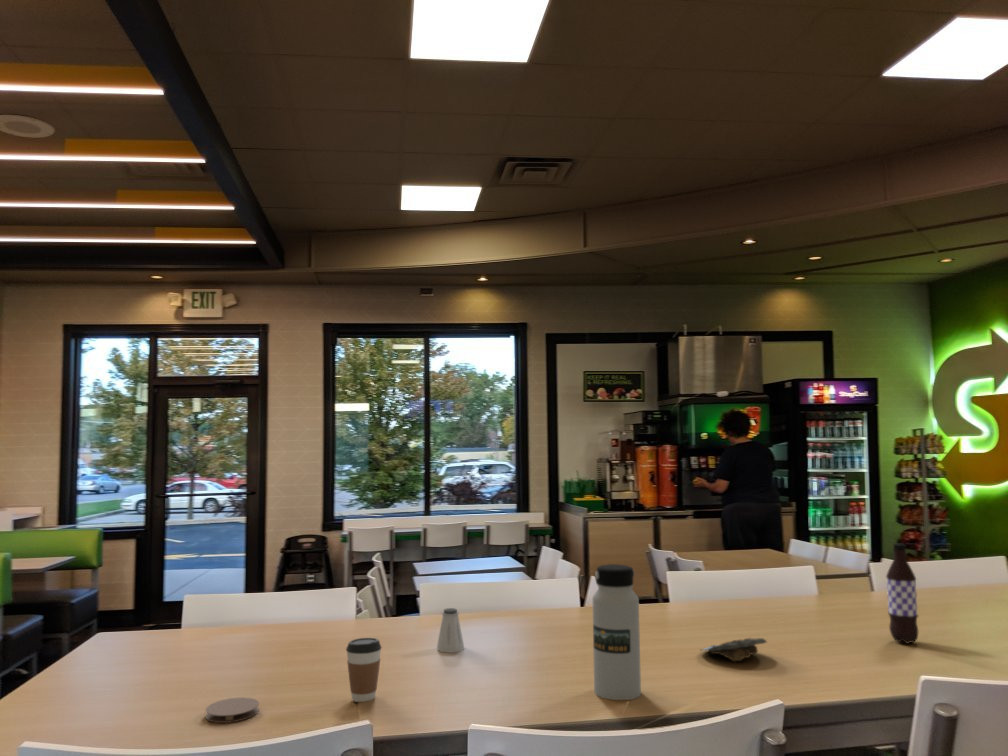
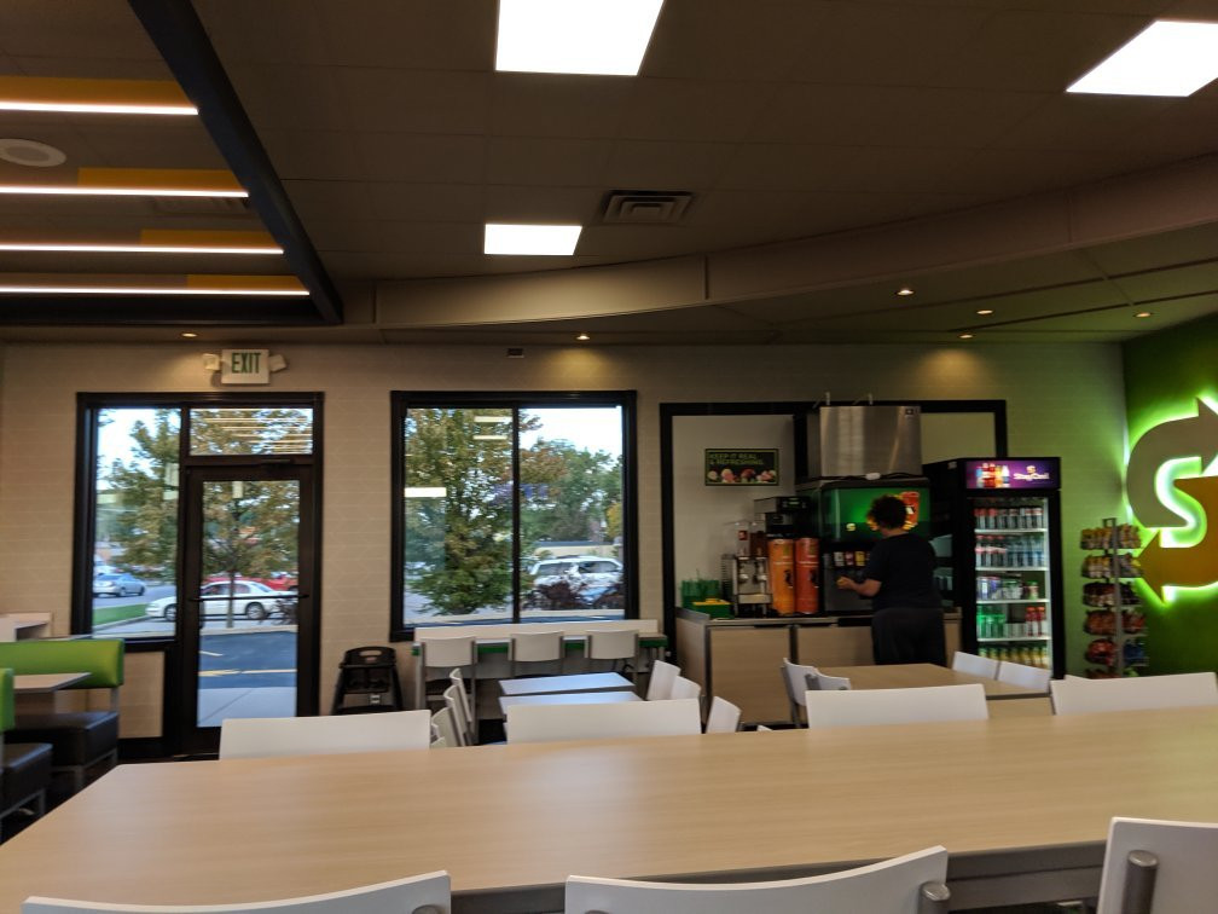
- bottle [885,542,919,645]
- coaster [204,696,260,724]
- sandwich [699,637,768,663]
- saltshaker [436,607,466,654]
- water bottle [591,563,642,701]
- coffee cup [345,637,382,703]
